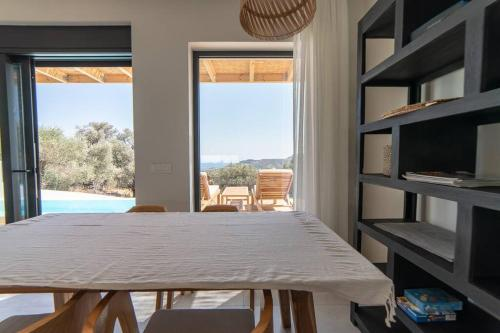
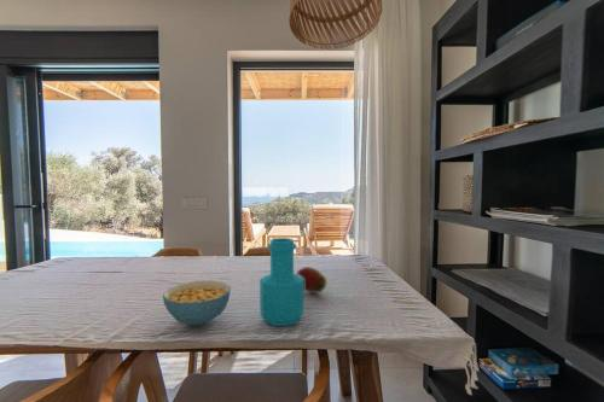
+ cereal bowl [162,279,232,327]
+ bottle [259,237,306,327]
+ fruit [296,266,327,295]
